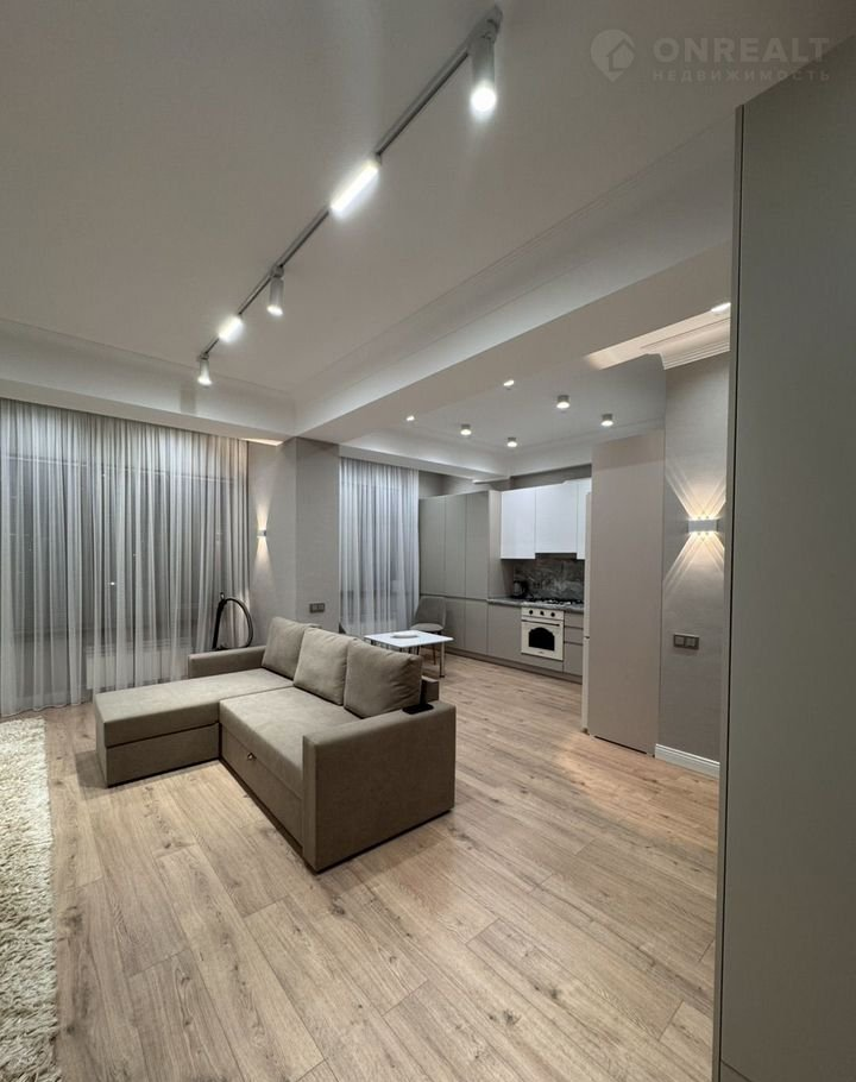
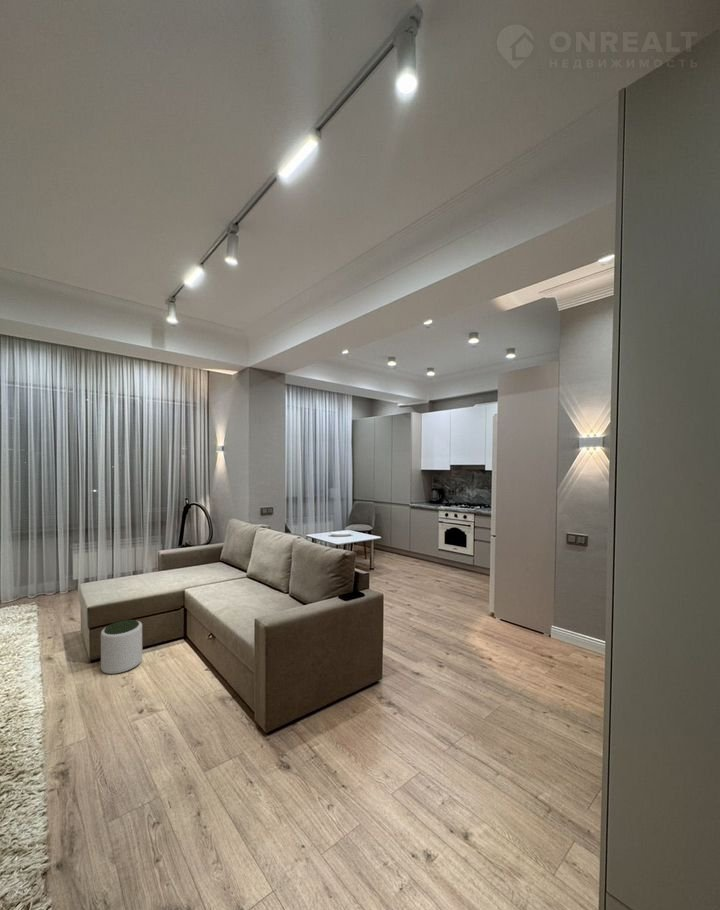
+ plant pot [100,619,143,675]
